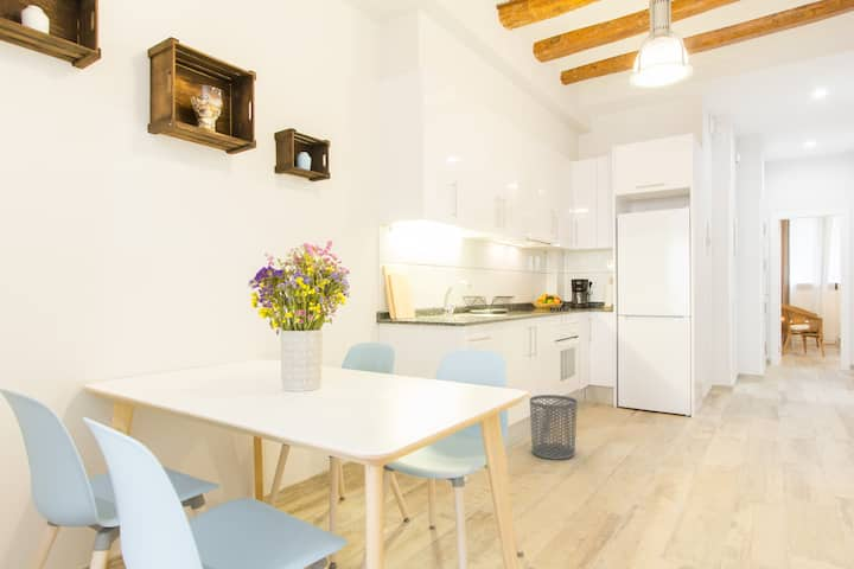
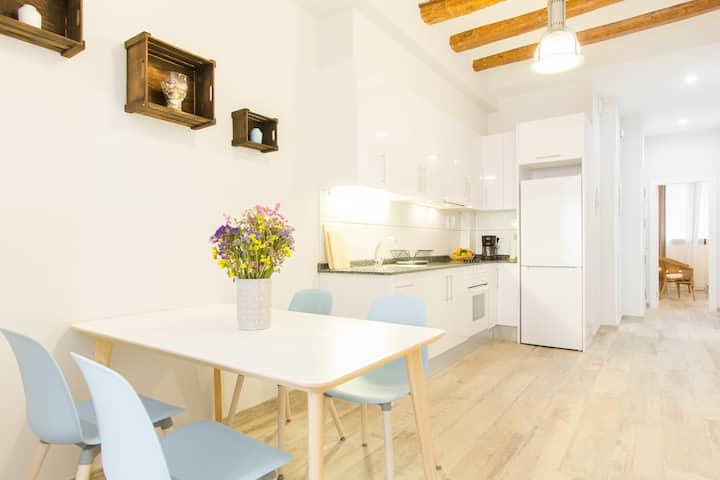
- waste bin [529,394,578,461]
